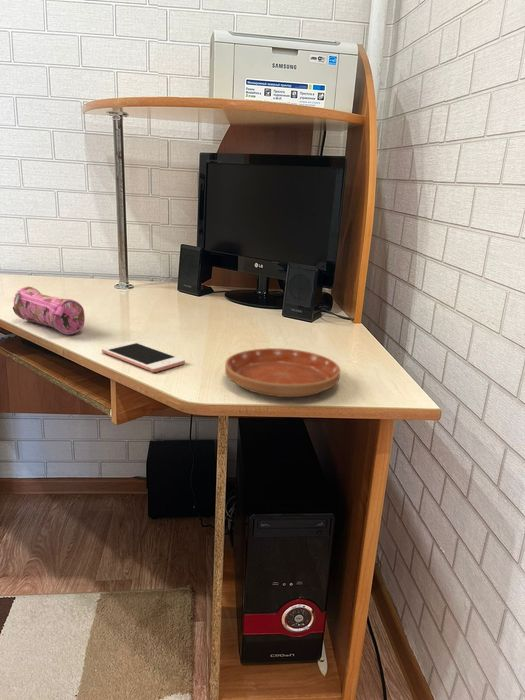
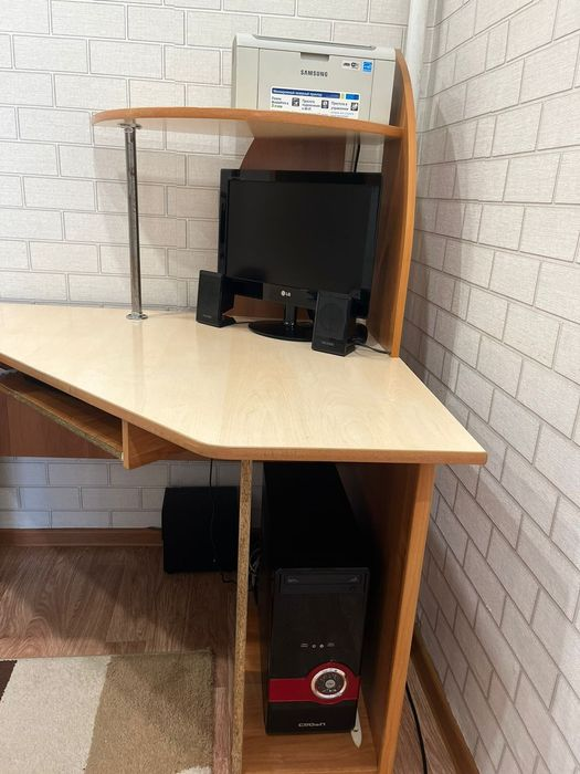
- cell phone [101,340,186,373]
- saucer [224,347,341,398]
- pencil case [12,286,86,335]
